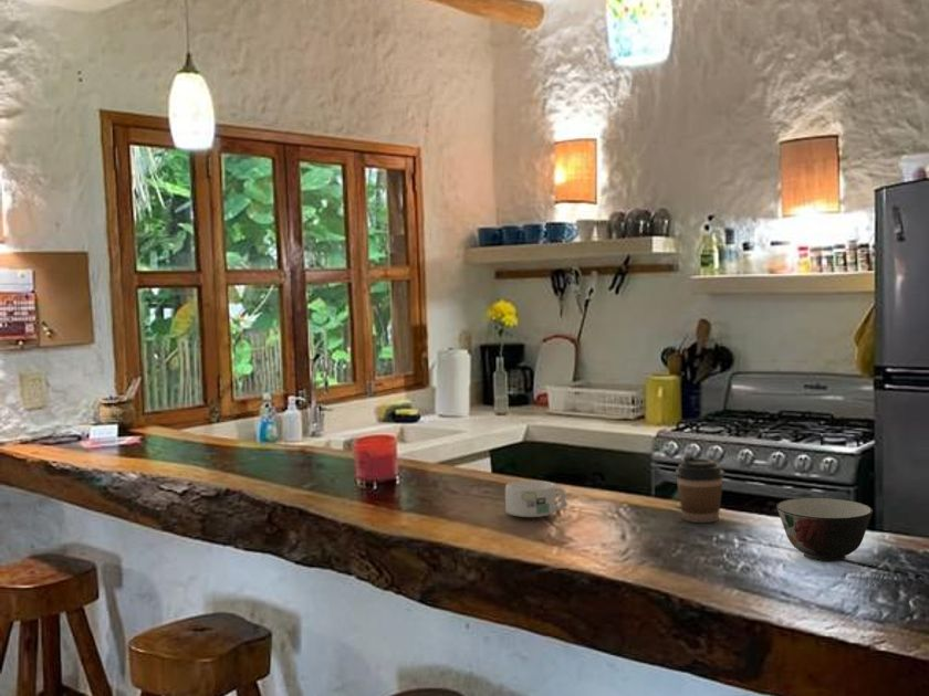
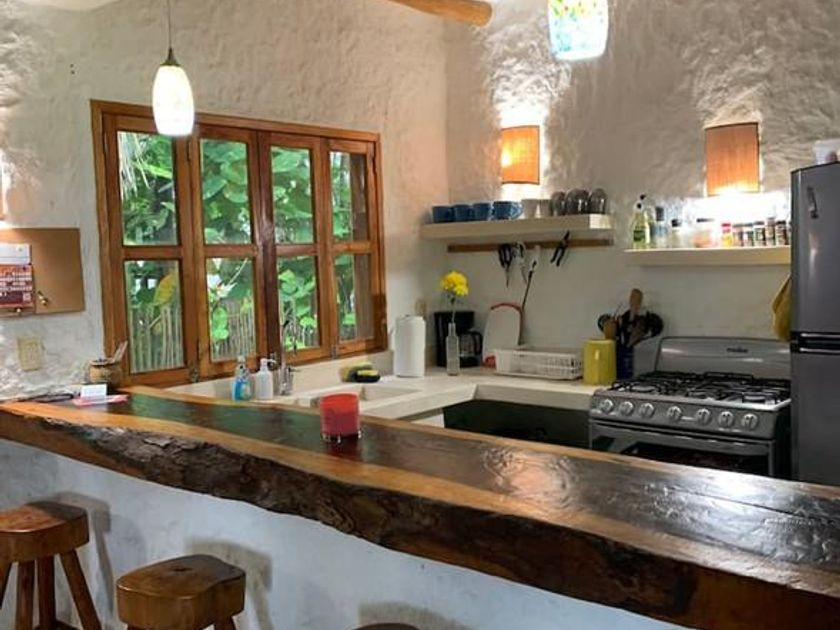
- coffee cup [675,454,726,524]
- mug [504,479,566,518]
- soup bowl [775,496,874,562]
